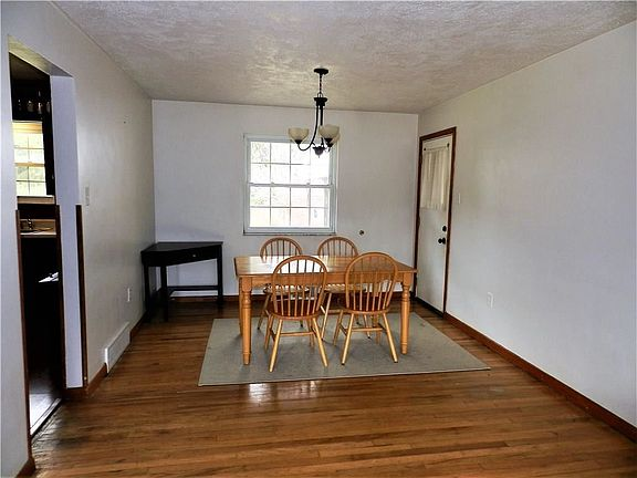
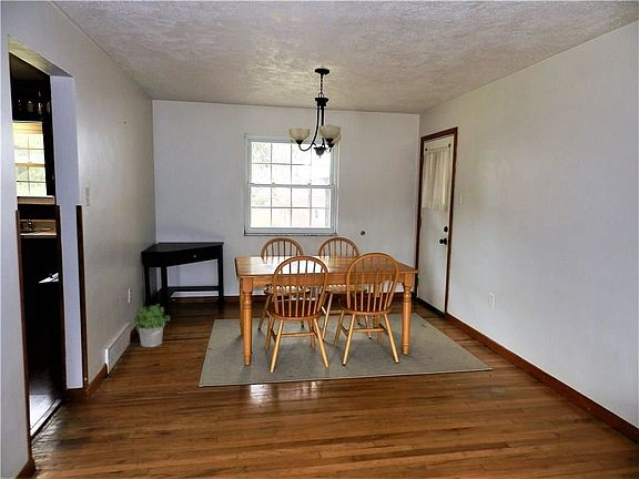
+ potted plant [132,303,172,348]
